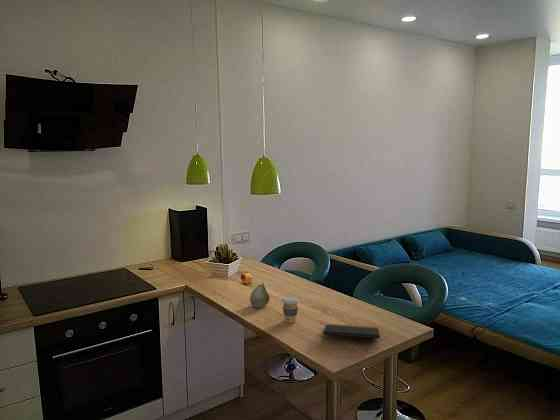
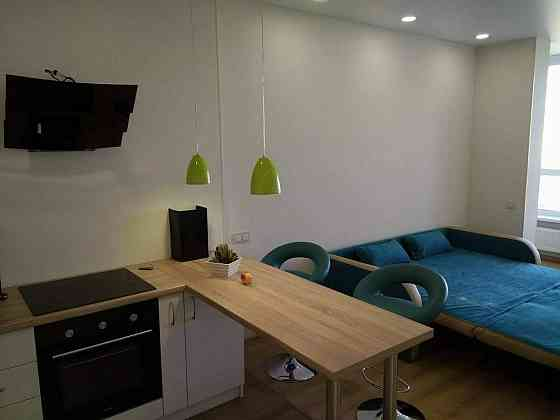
- notepad [323,323,382,346]
- coffee cup [281,295,300,324]
- fruit [249,282,271,309]
